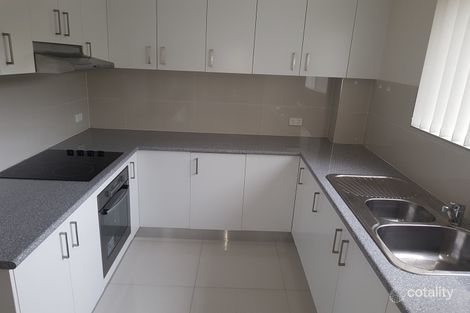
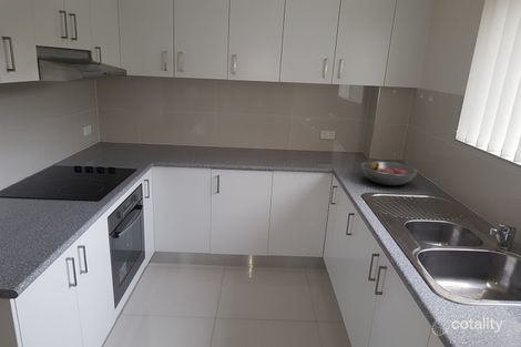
+ fruit bowl [360,160,418,186]
